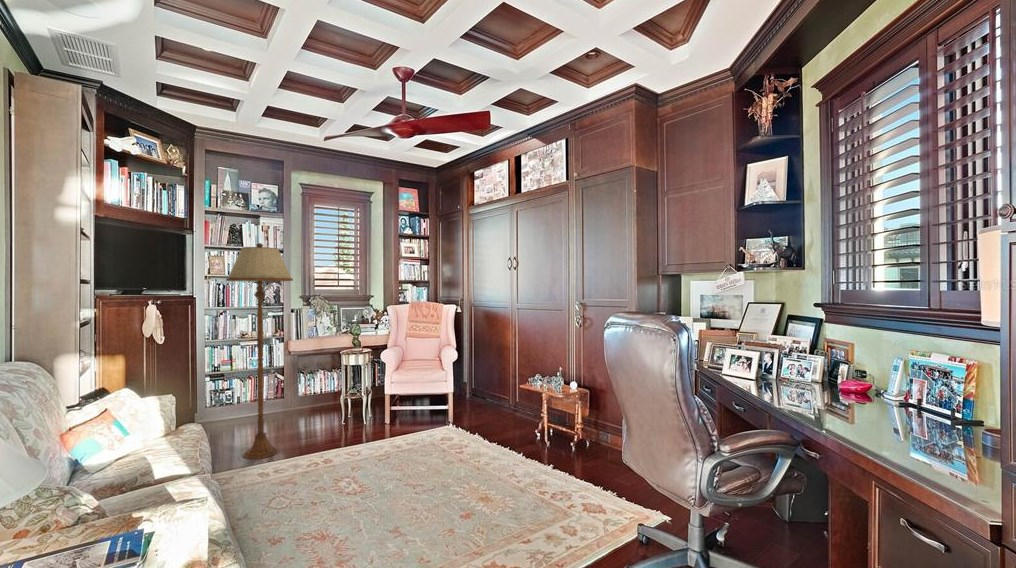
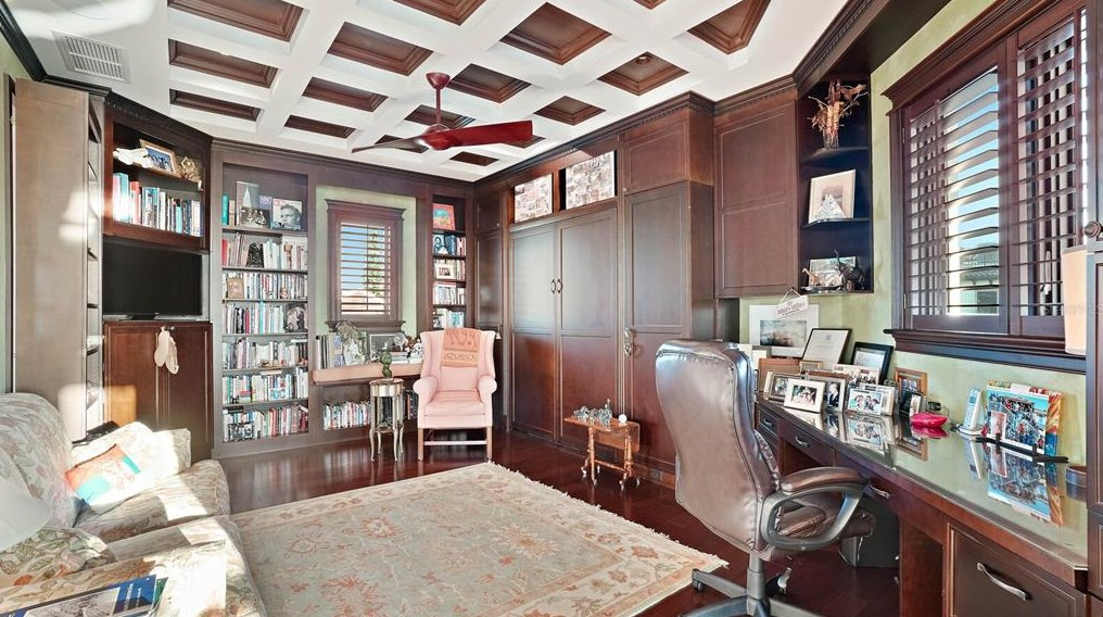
- floor lamp [225,242,294,460]
